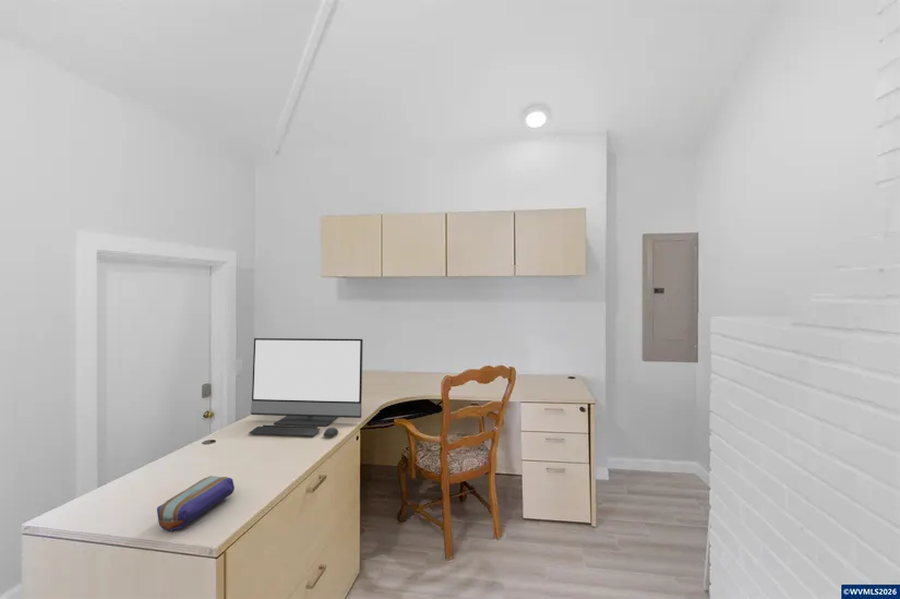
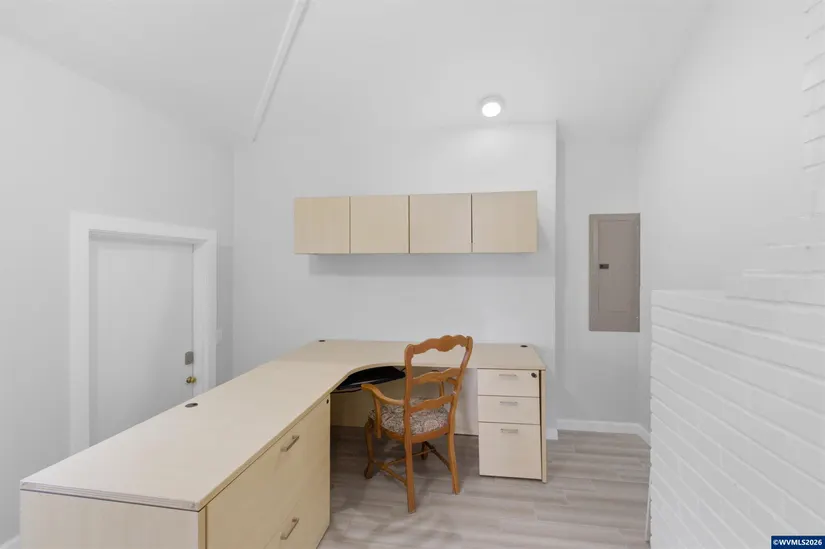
- pencil case [156,475,236,531]
- monitor [248,337,364,438]
